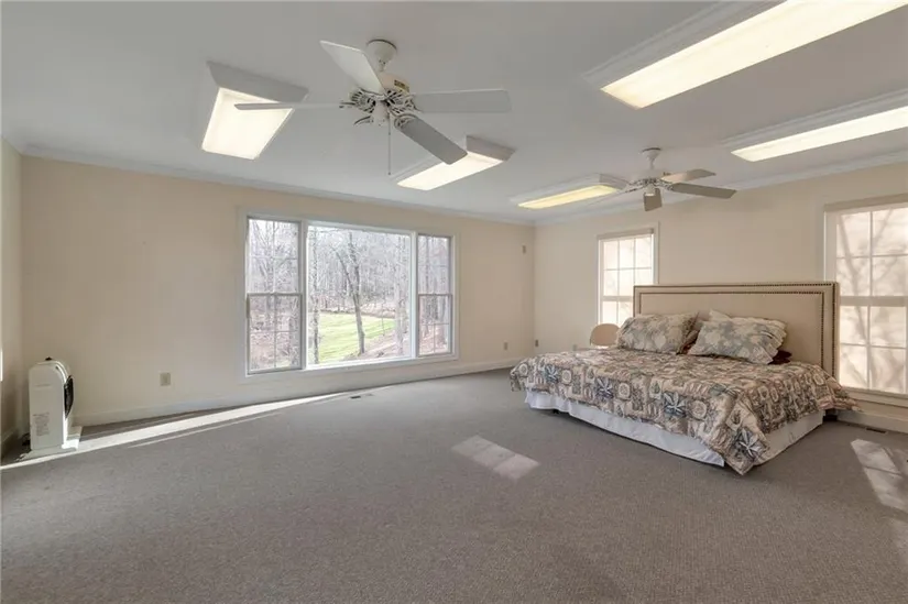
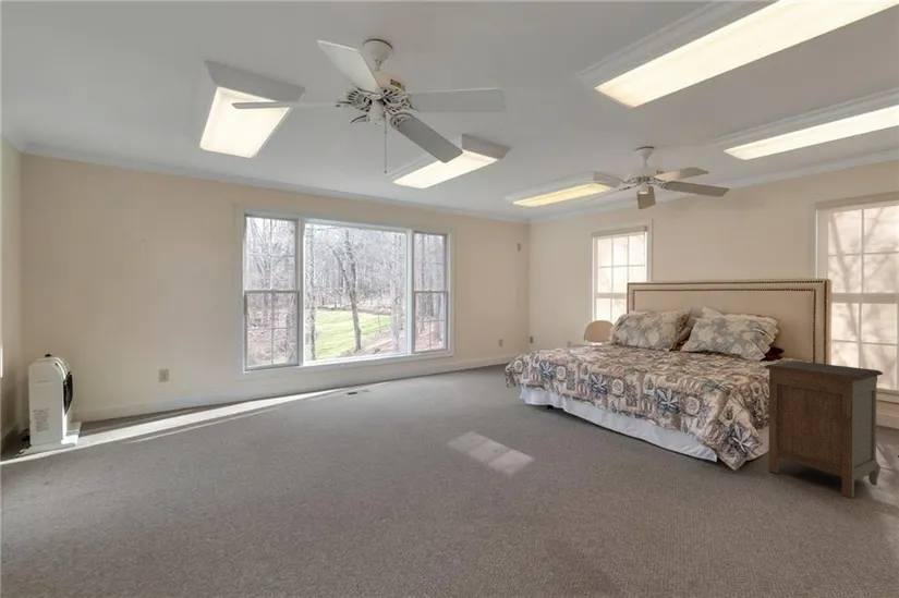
+ nightstand [764,359,884,499]
